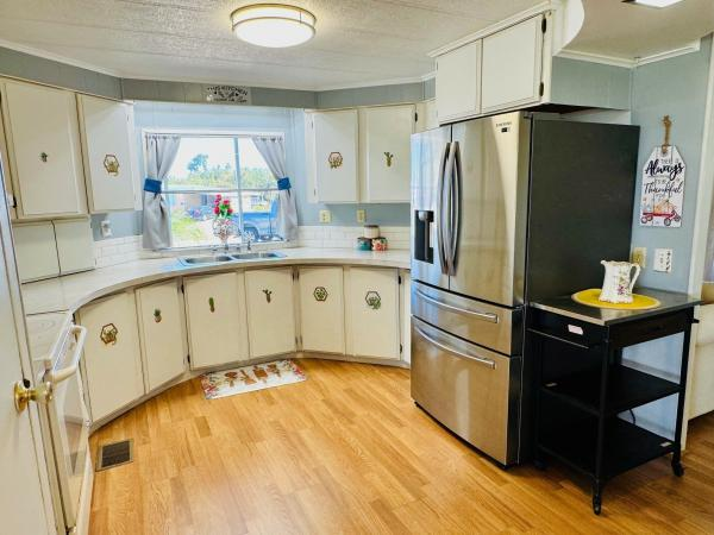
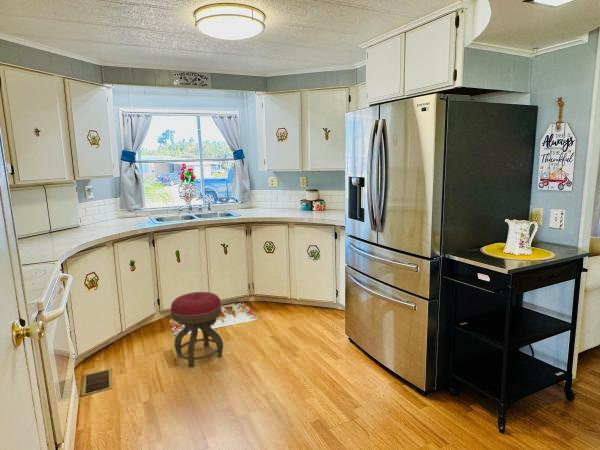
+ stool [170,291,224,368]
